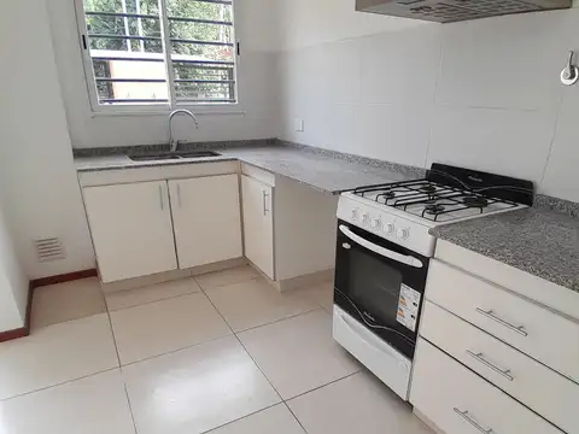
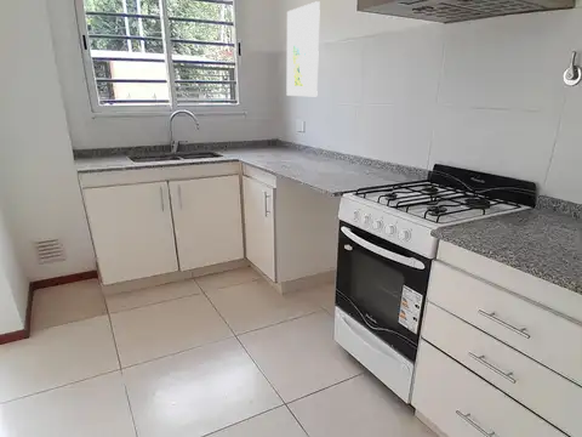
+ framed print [286,0,321,97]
